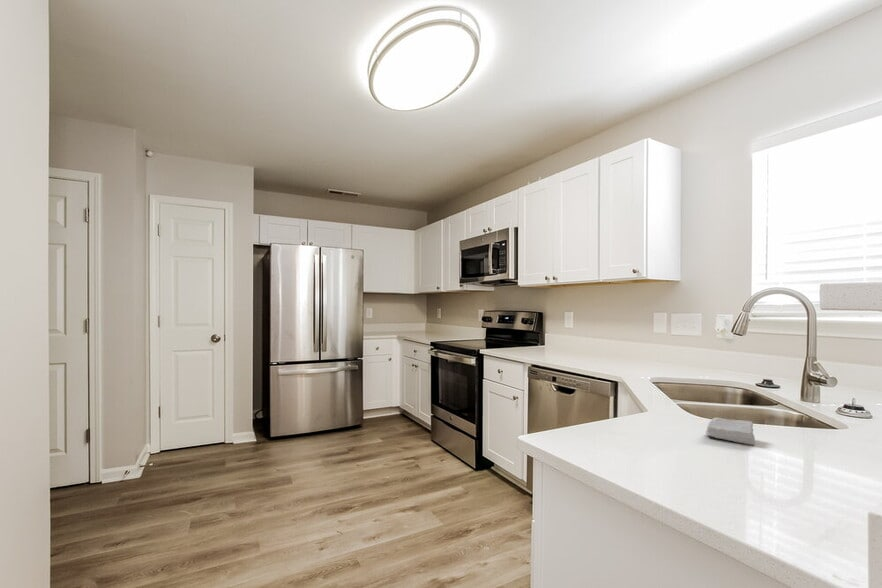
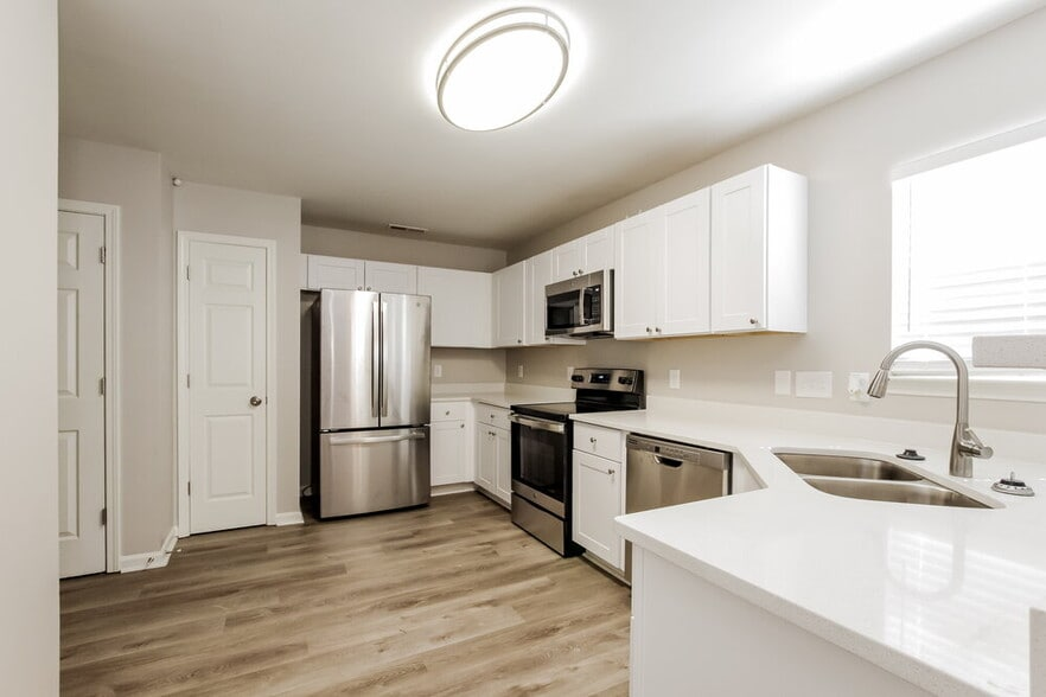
- soap bar [705,417,756,446]
